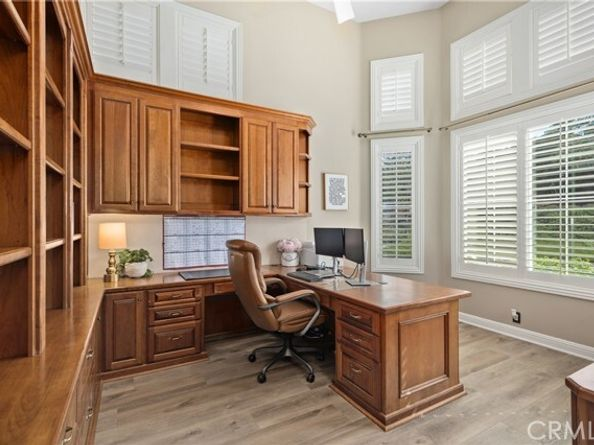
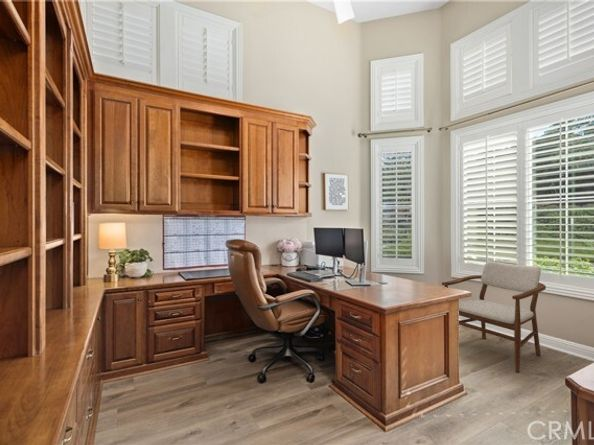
+ armchair [441,260,547,374]
